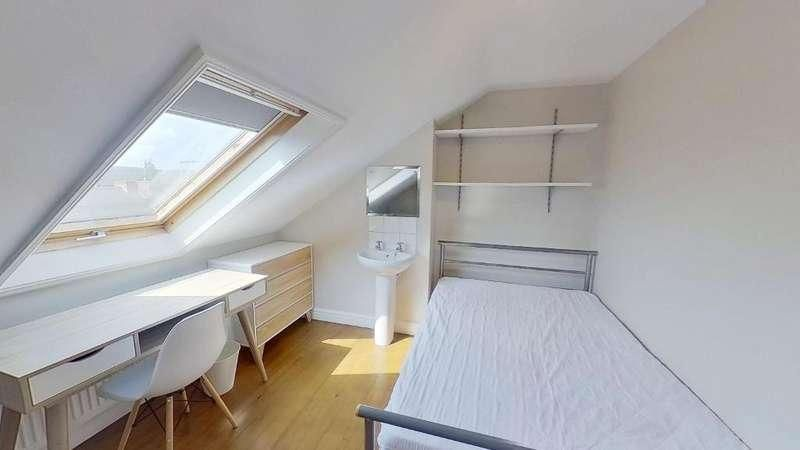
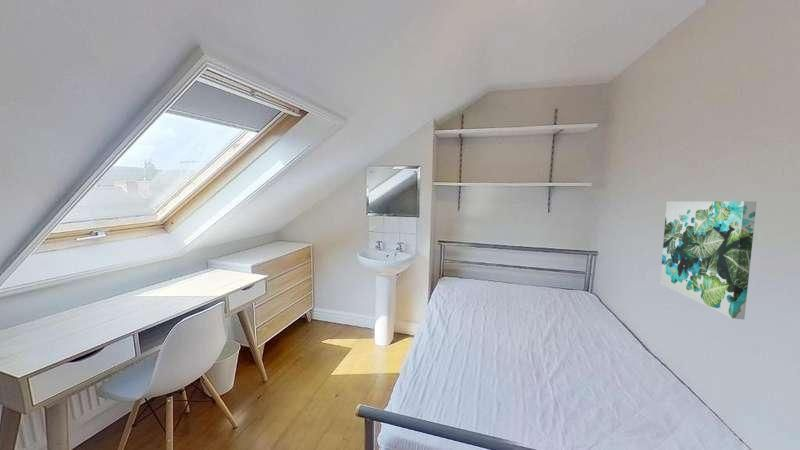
+ wall art [659,200,758,320]
